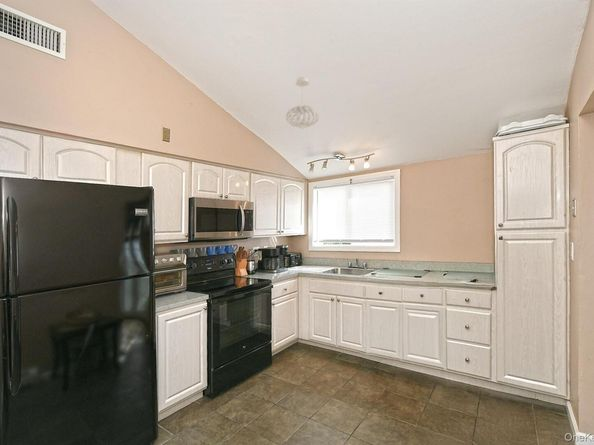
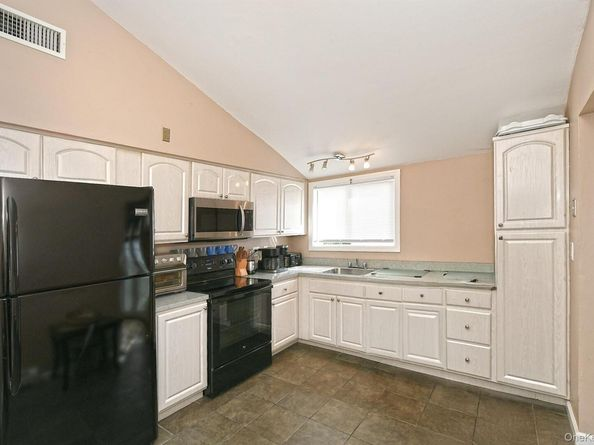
- pendant light [285,76,320,130]
